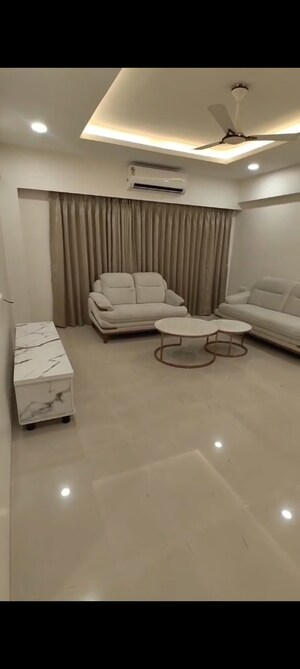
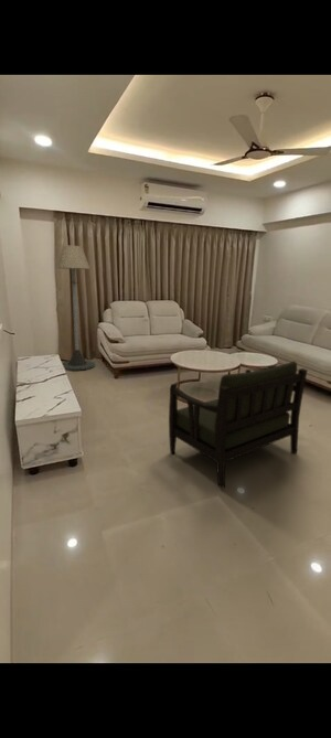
+ armchair [168,361,309,489]
+ floor lamp [55,245,96,372]
